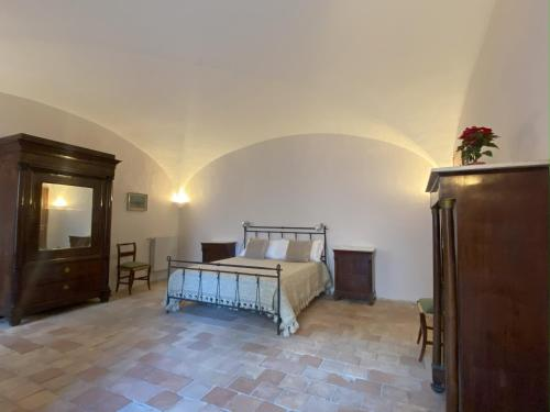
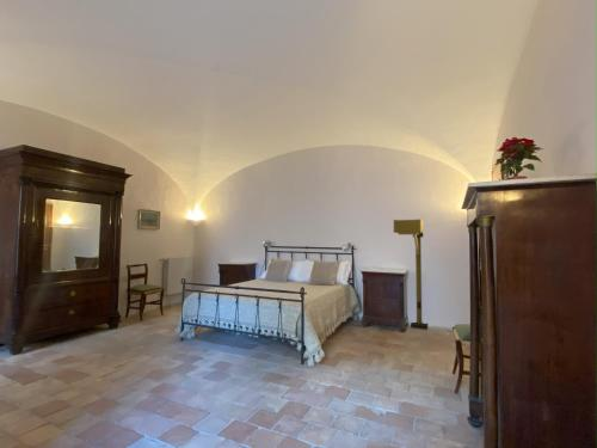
+ floor lamp [393,219,429,331]
